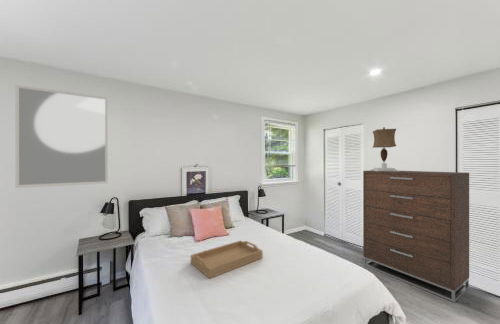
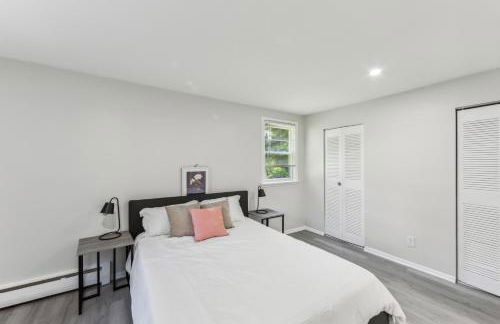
- dresser [362,169,470,303]
- home mirror [14,84,109,189]
- table lamp [371,126,398,171]
- serving tray [190,239,263,280]
